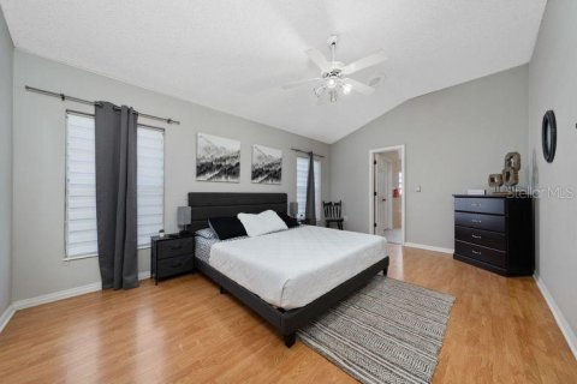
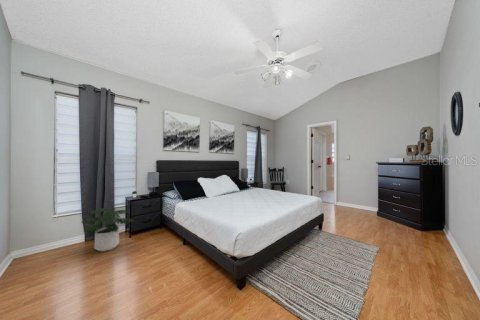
+ potted plant [81,207,135,253]
